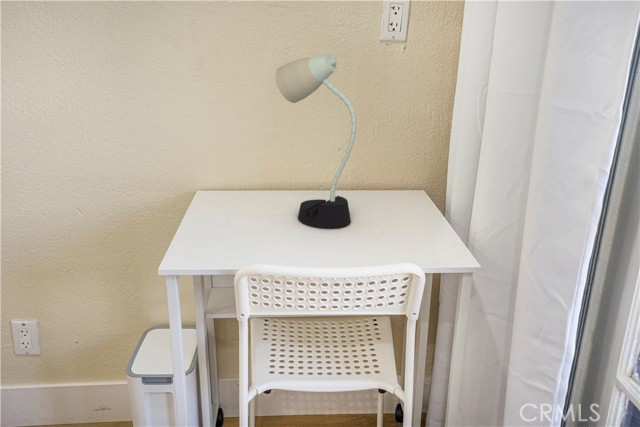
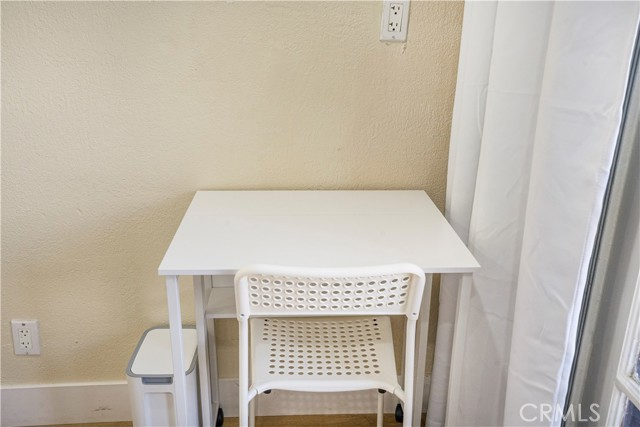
- desk lamp [274,53,358,229]
